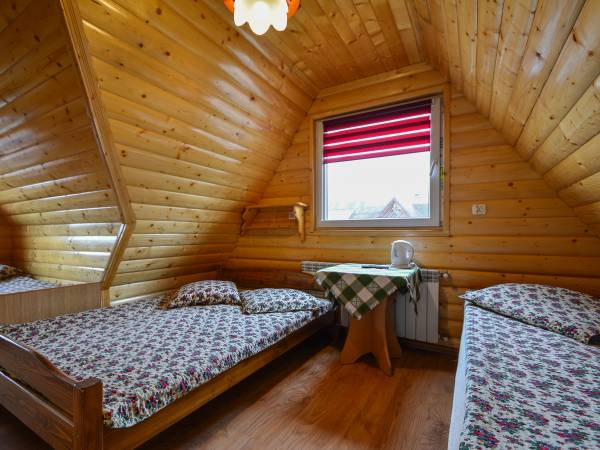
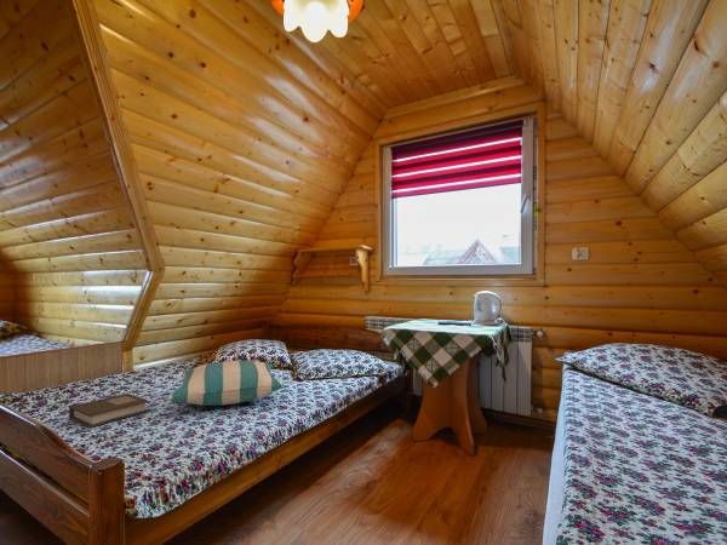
+ pillow [166,360,284,407]
+ book [68,392,149,429]
